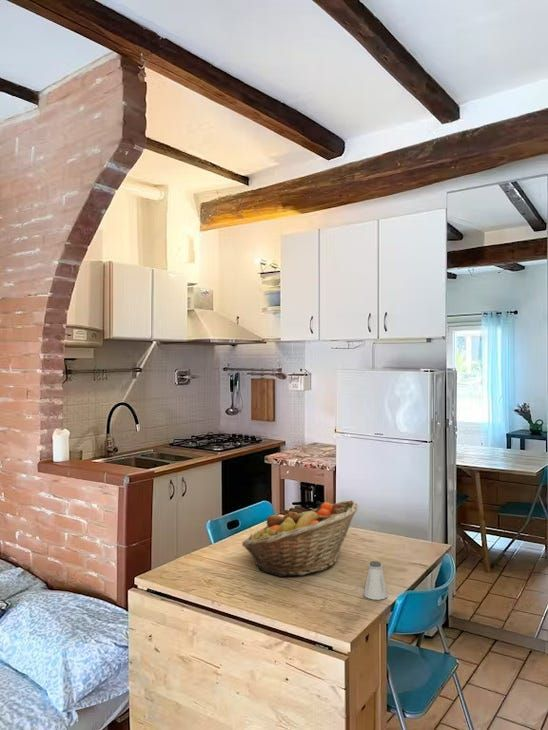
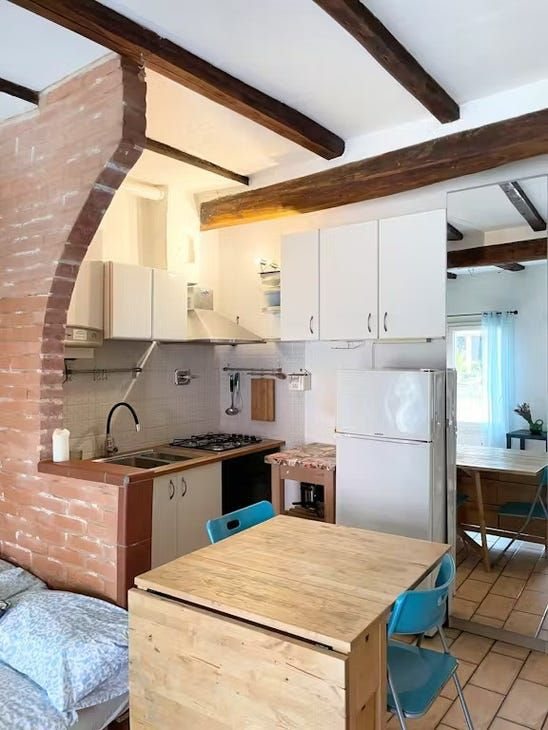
- fruit basket [241,499,359,578]
- saltshaker [363,560,388,601]
